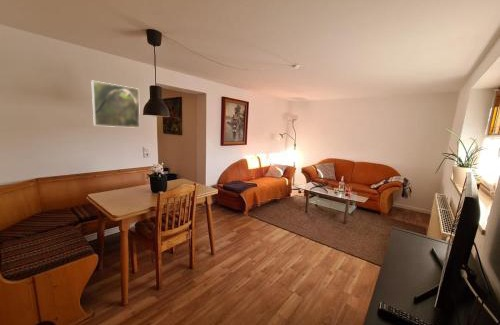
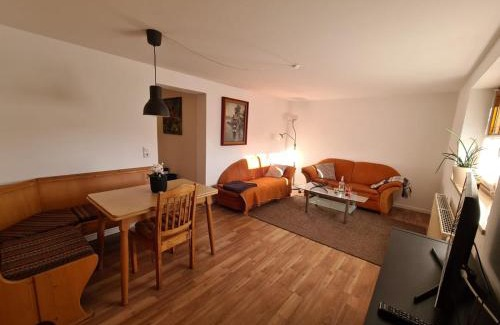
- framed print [90,80,141,129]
